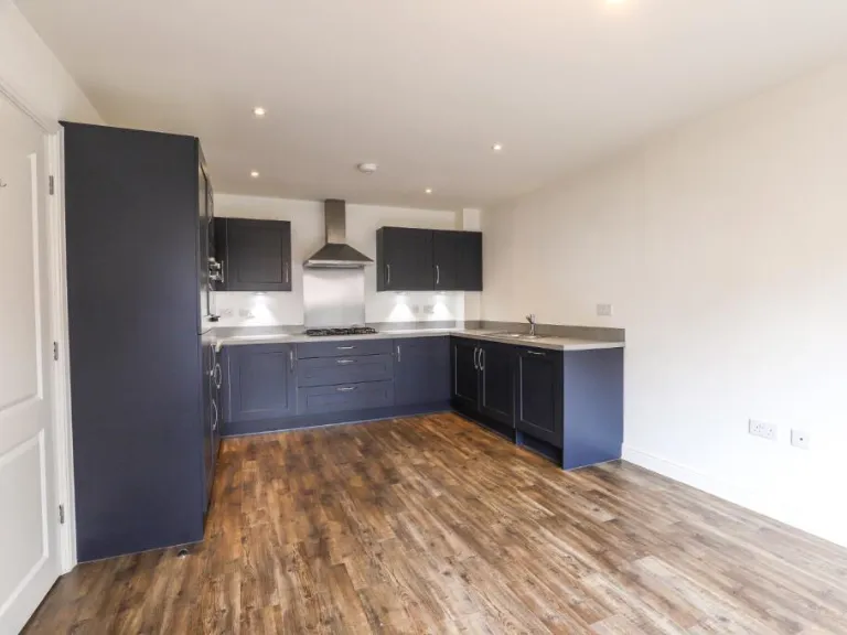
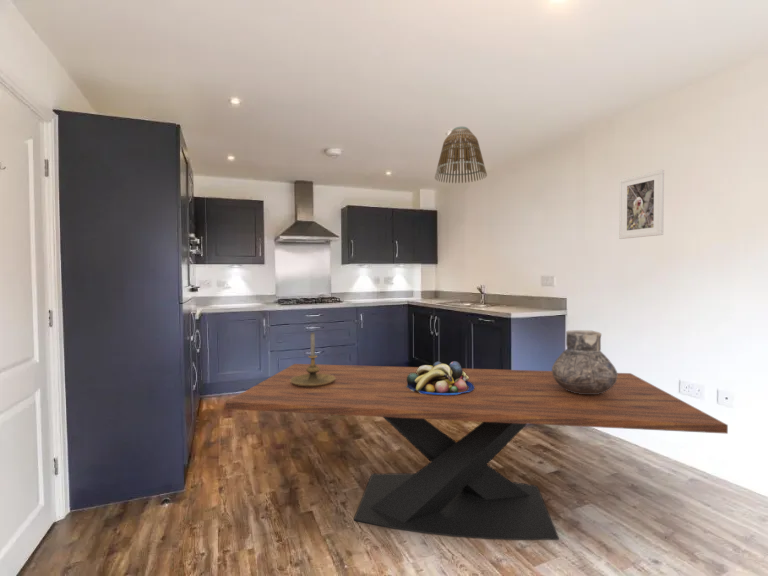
+ candle holder [290,331,335,387]
+ lamp shade [434,125,488,184]
+ fruit bowl [406,360,475,395]
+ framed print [618,169,665,240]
+ dining table [225,363,729,541]
+ vase [551,329,618,394]
